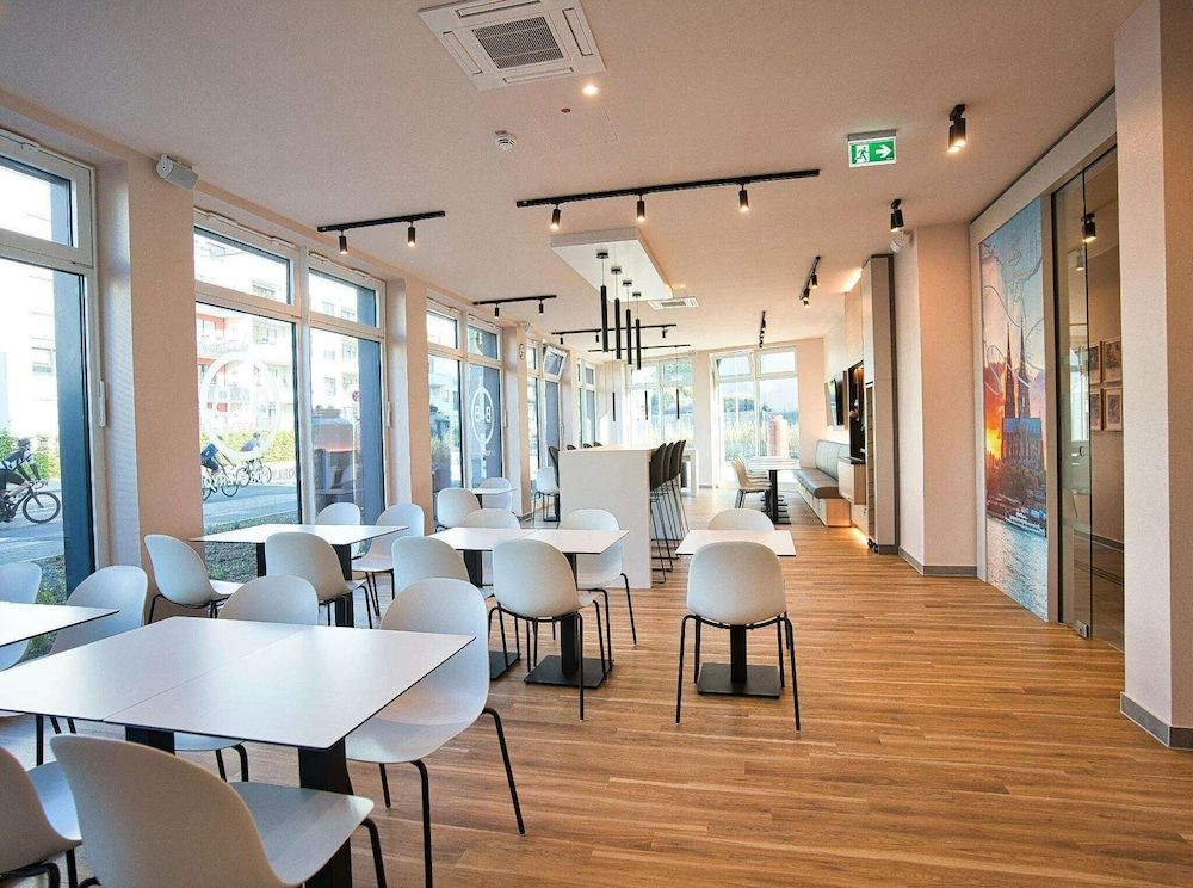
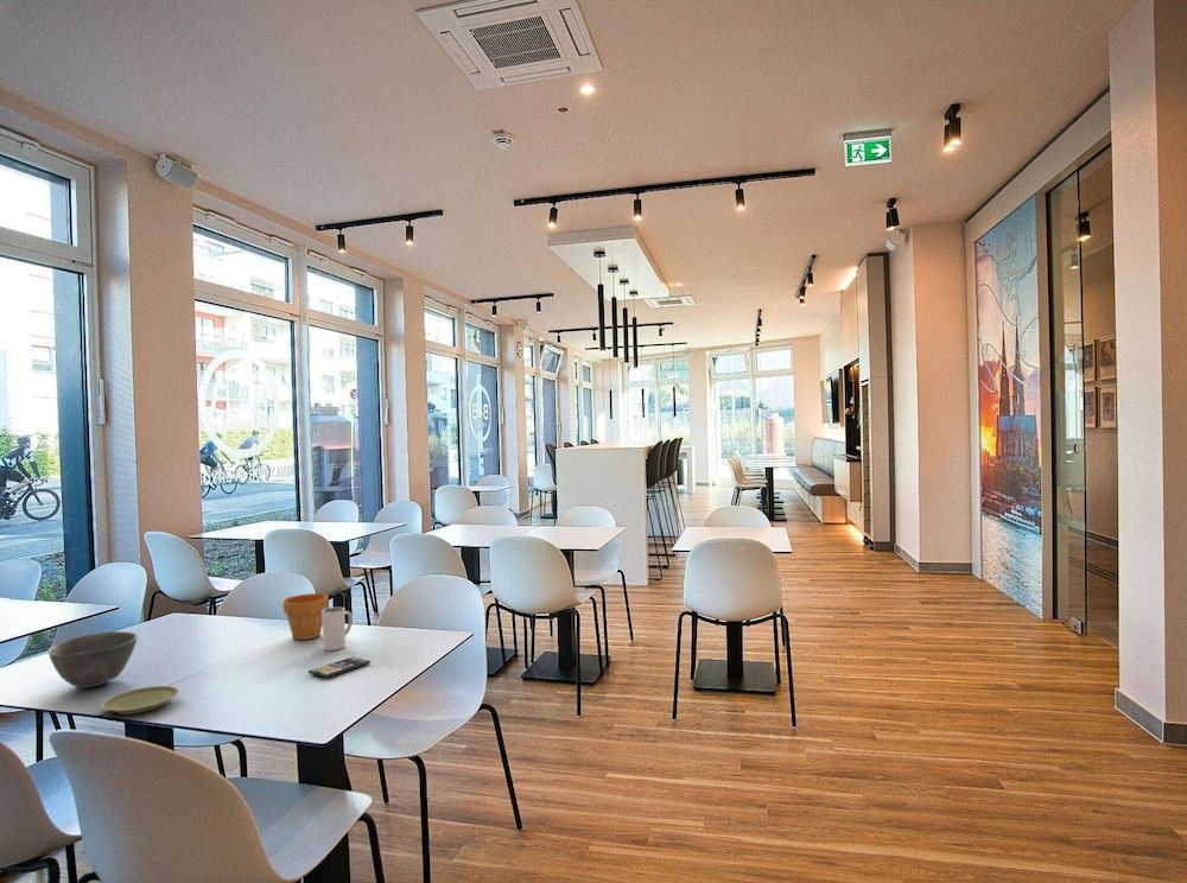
+ mug [322,606,354,652]
+ plate [102,685,179,714]
+ smartphone [307,655,372,679]
+ flower pot [281,592,329,641]
+ bowl [47,630,139,688]
